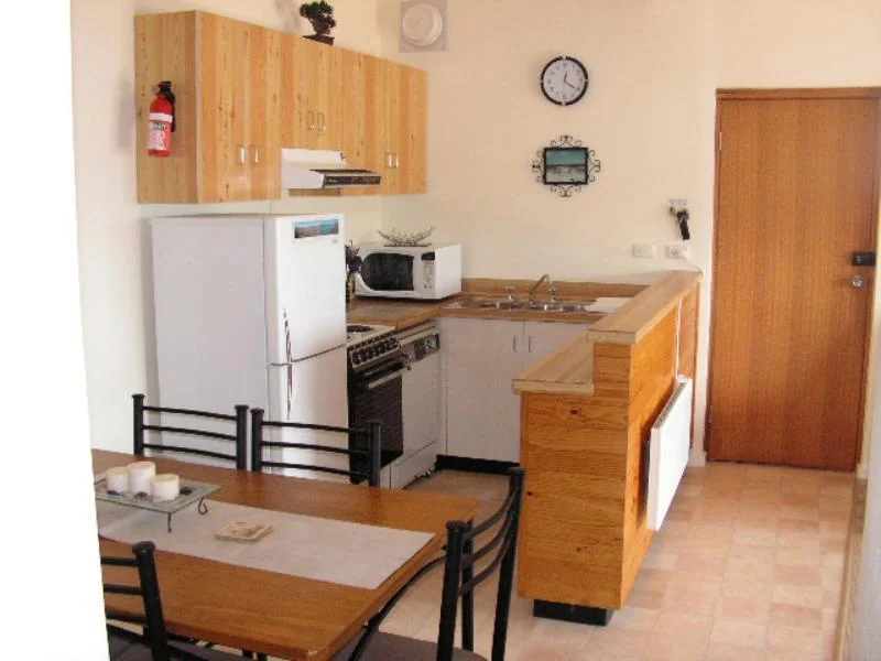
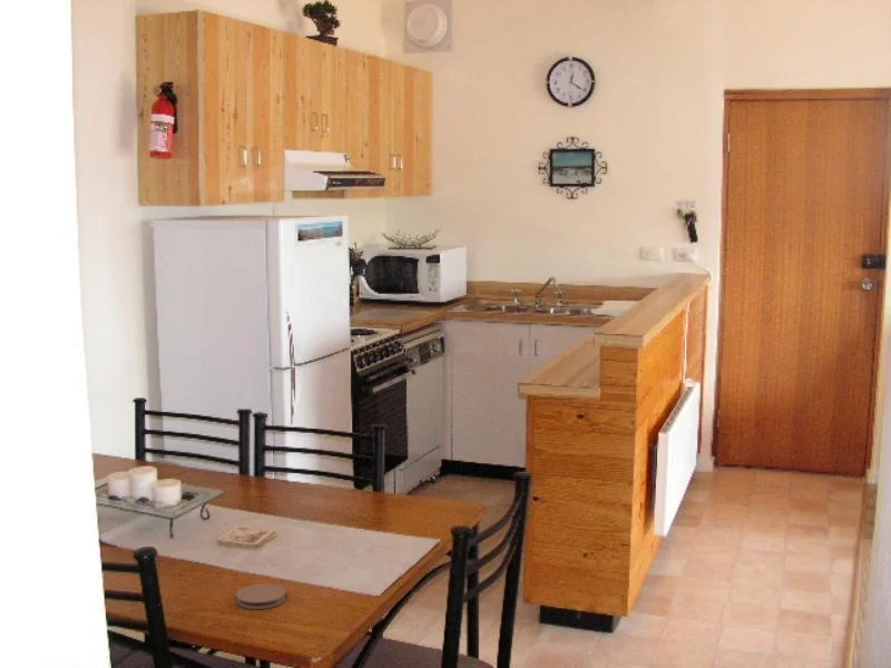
+ coaster [235,582,286,610]
